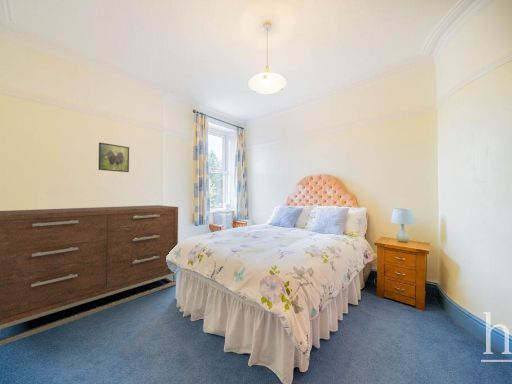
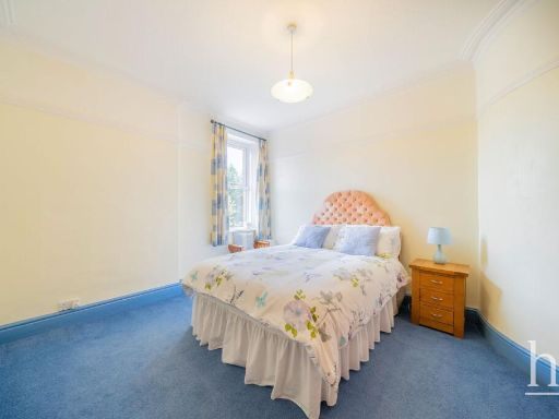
- dresser [0,204,179,346]
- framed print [98,141,130,173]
